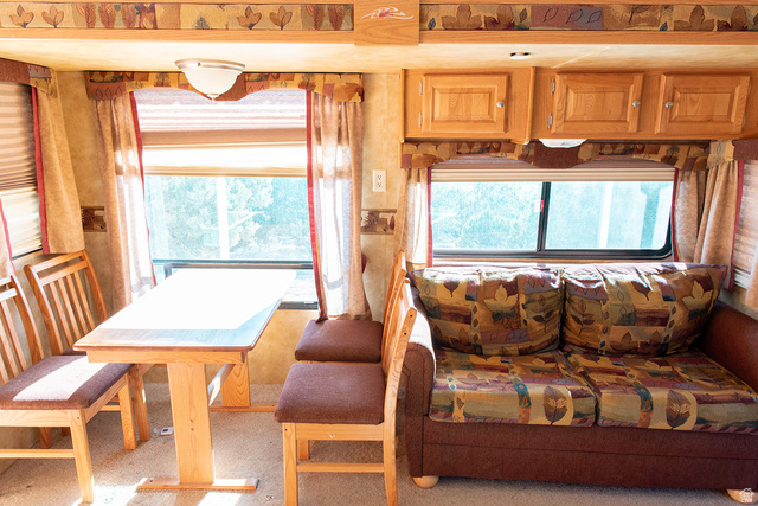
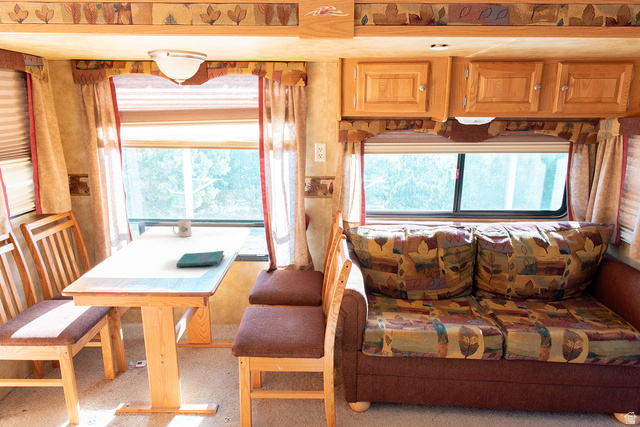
+ mug [172,219,193,238]
+ cover [175,250,226,268]
